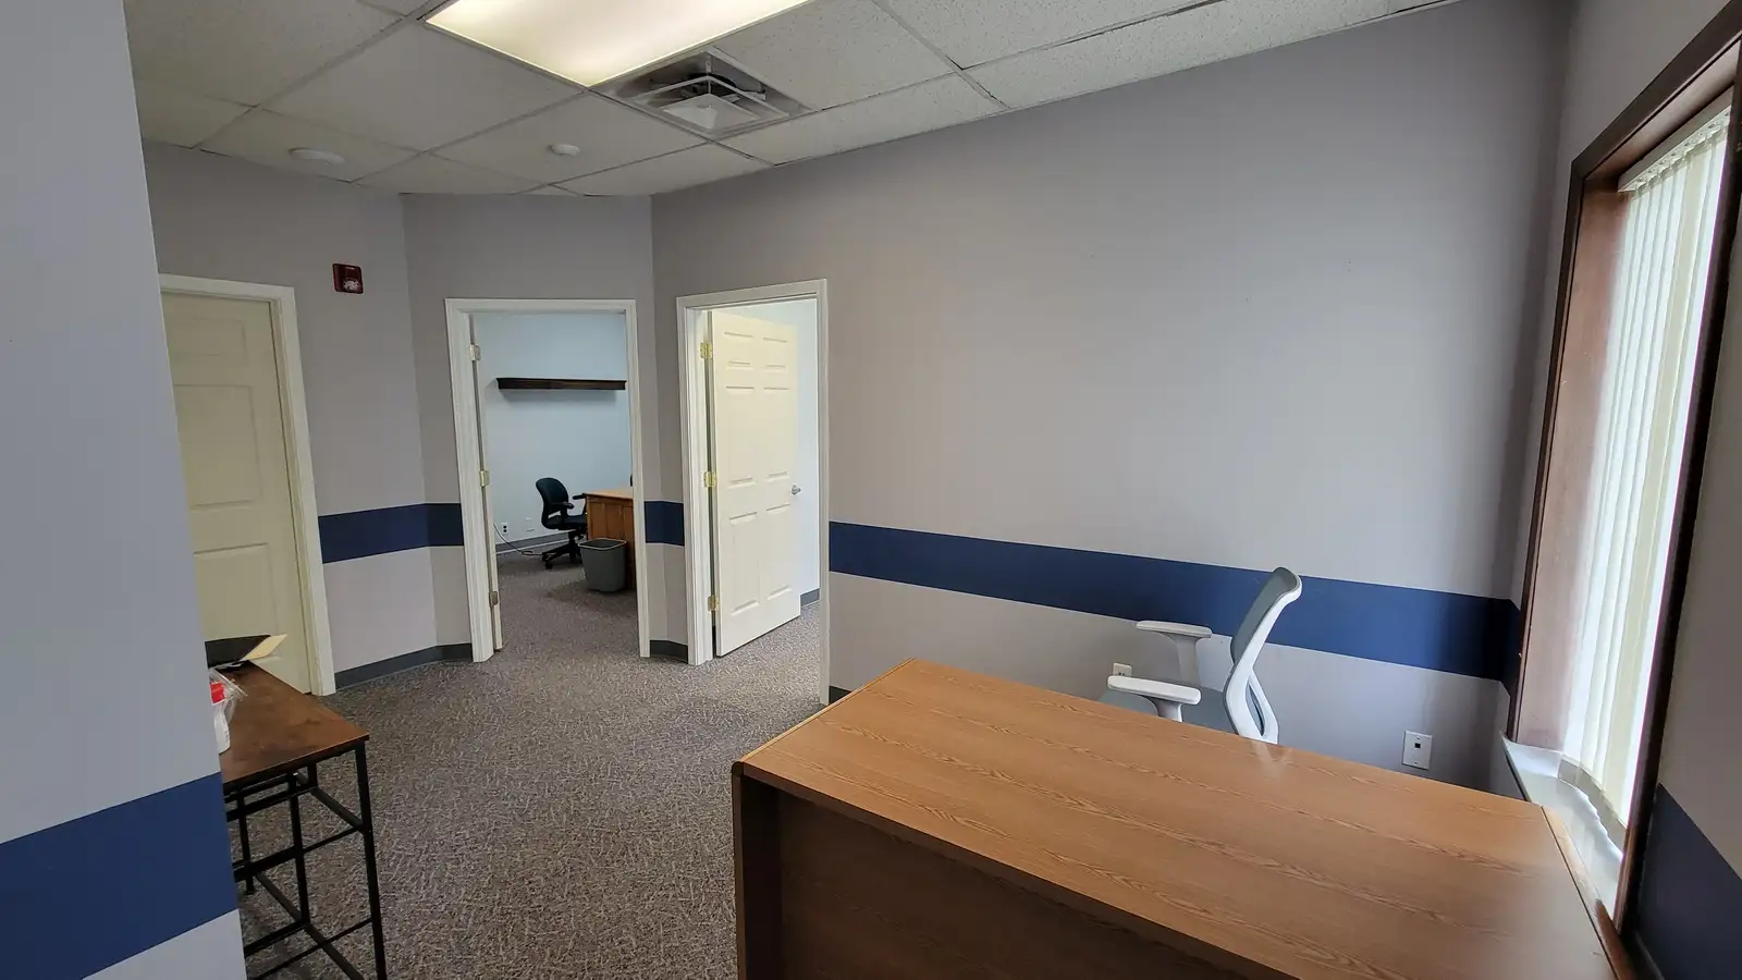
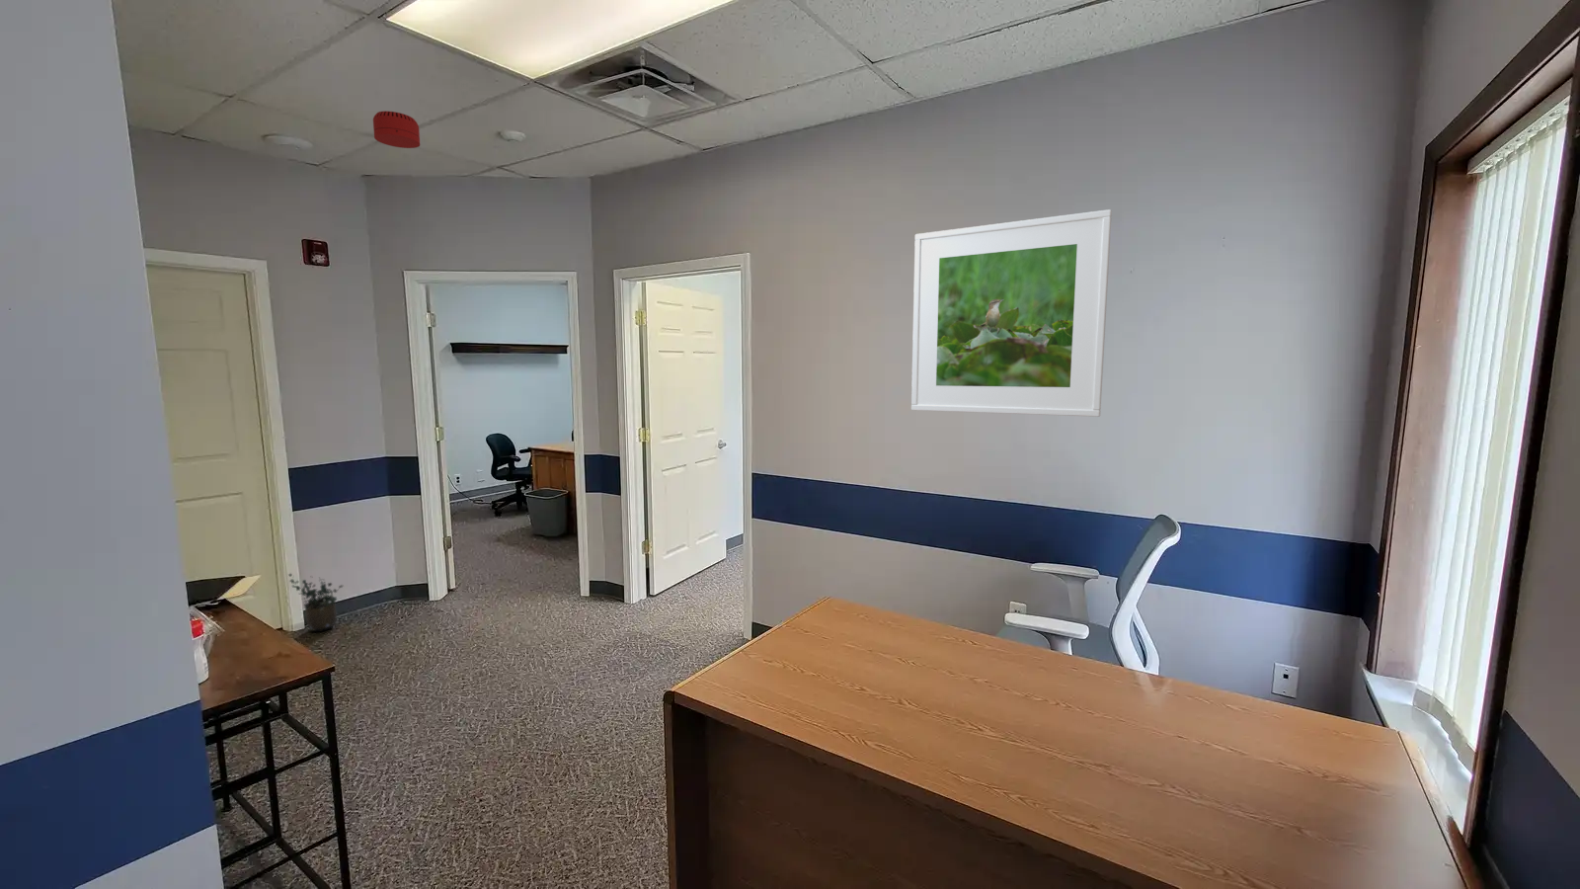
+ potted plant [288,572,345,632]
+ smoke detector [372,110,422,149]
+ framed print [910,208,1113,418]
